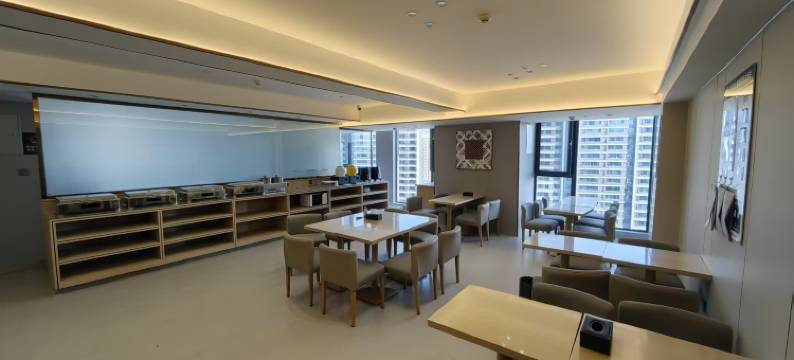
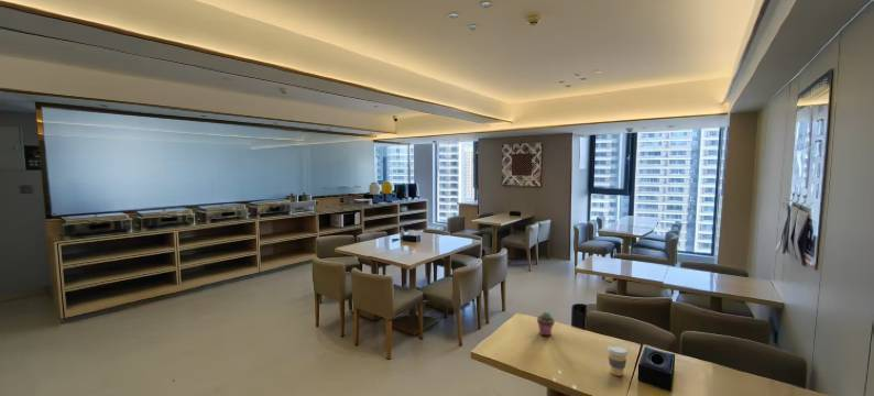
+ coffee cup [607,344,630,377]
+ potted succulent [536,311,556,337]
